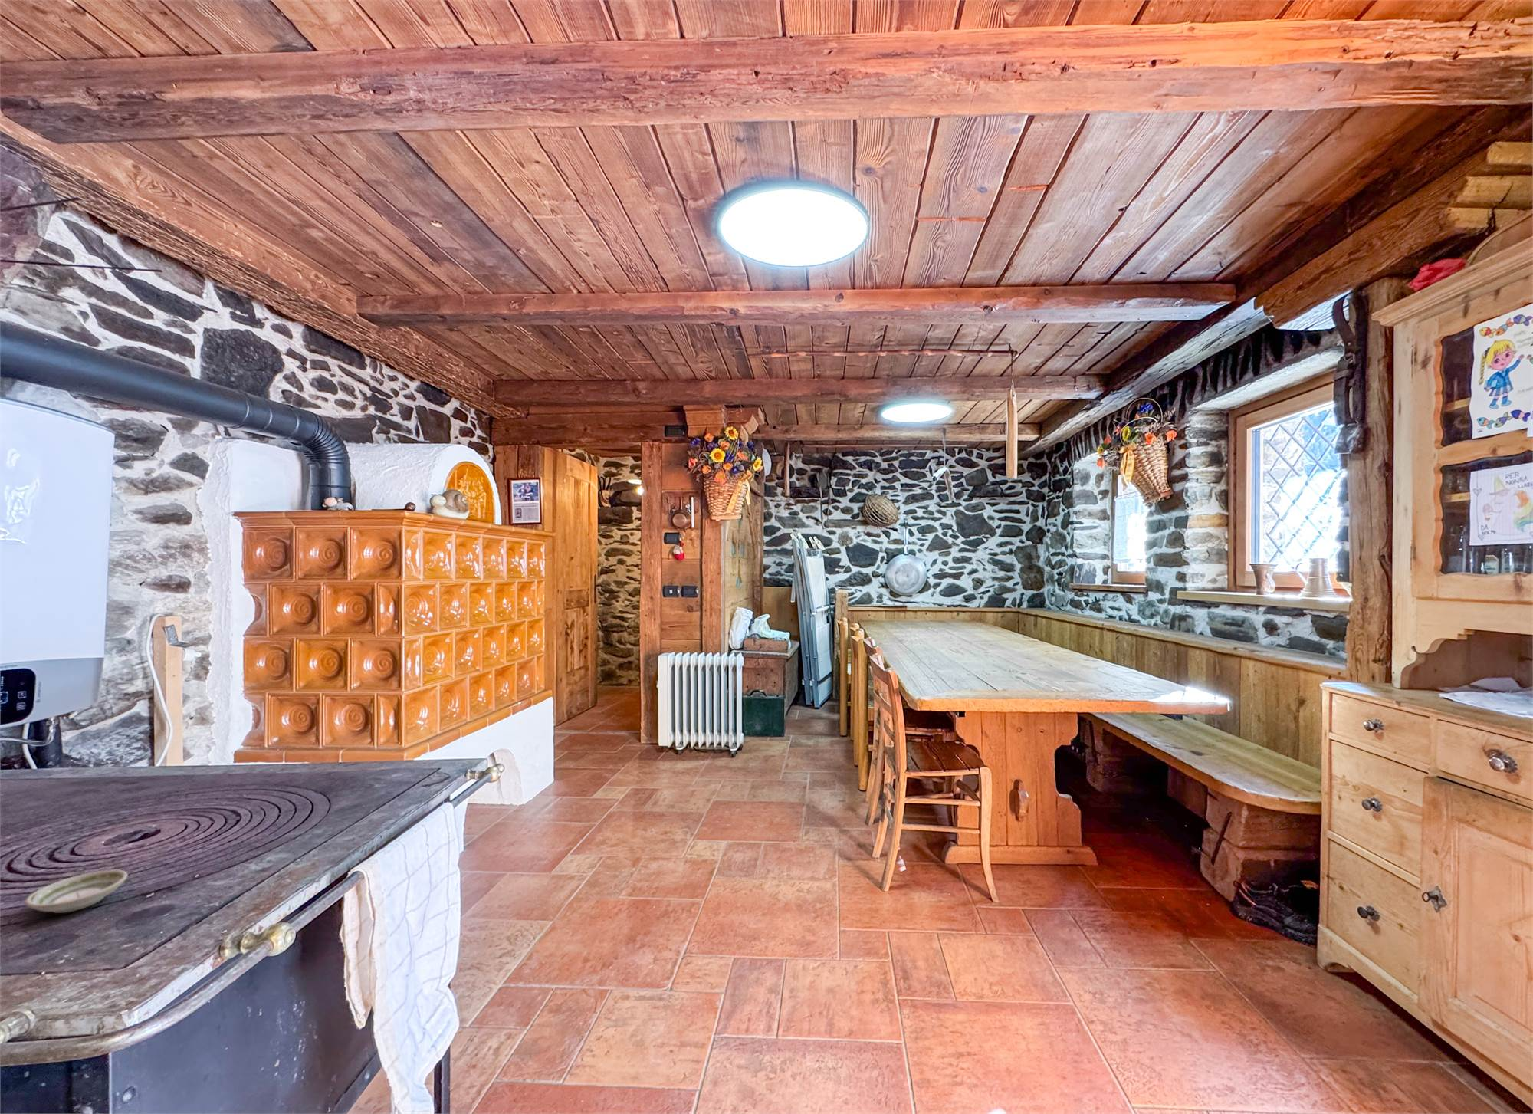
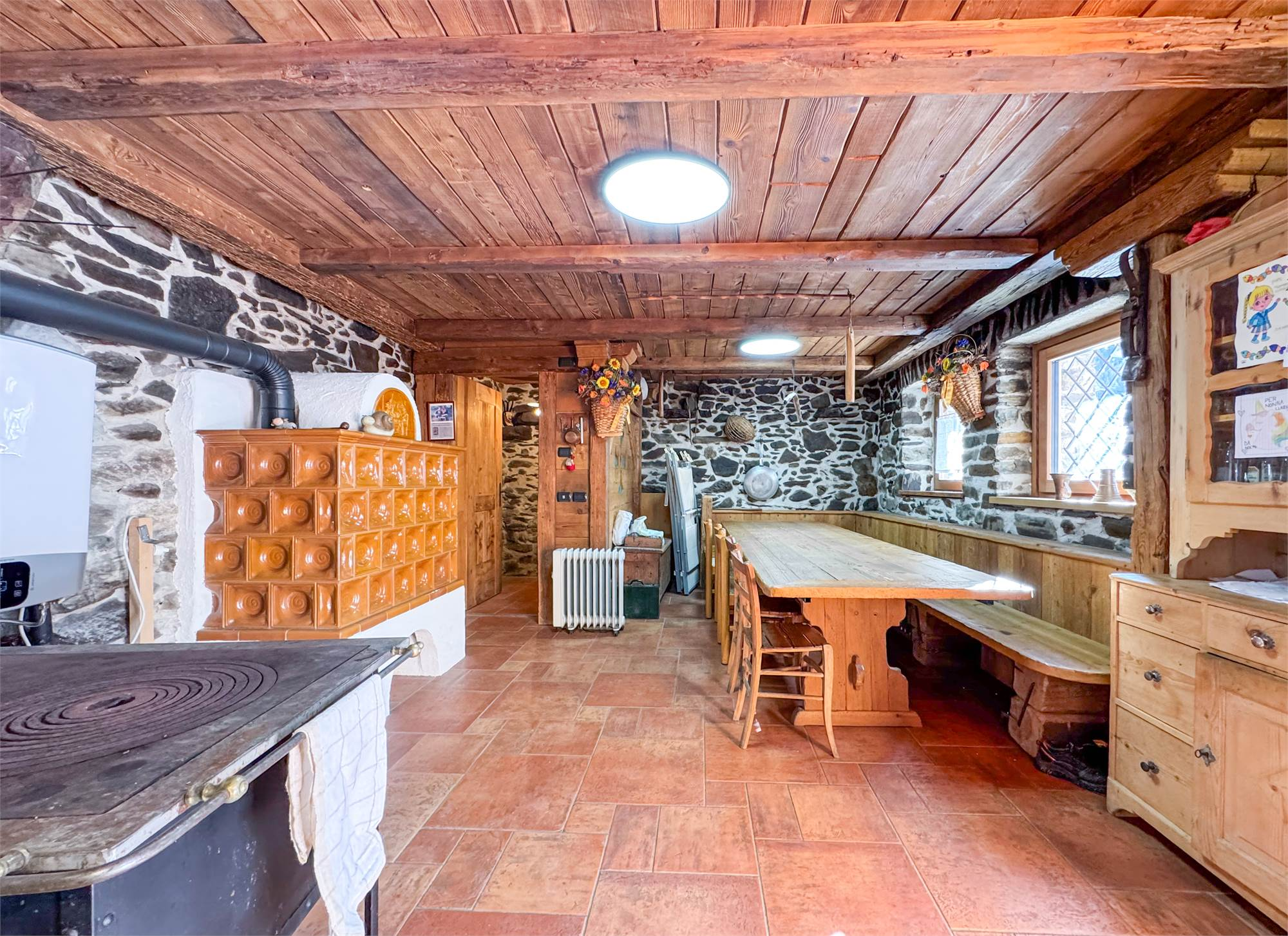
- saucer [25,869,129,914]
